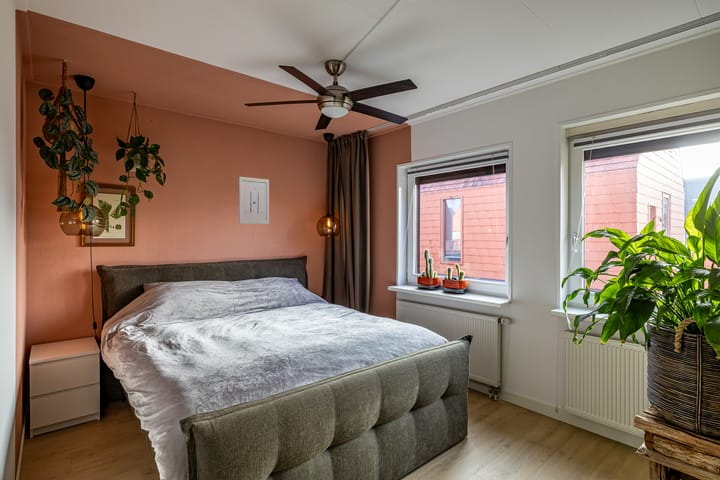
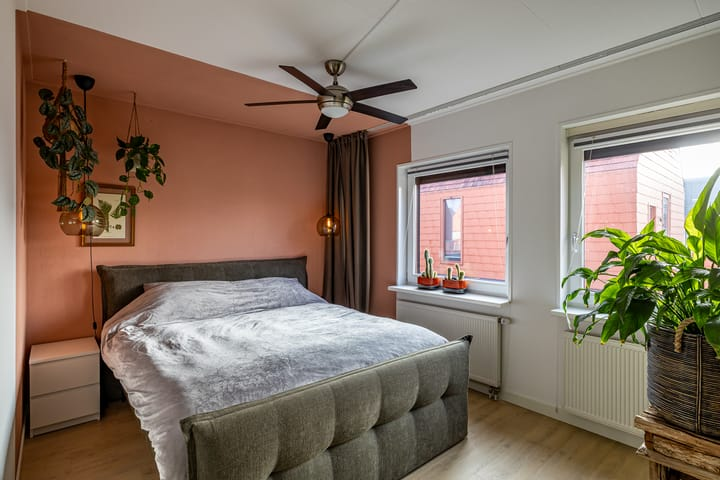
- wall art [238,176,270,225]
